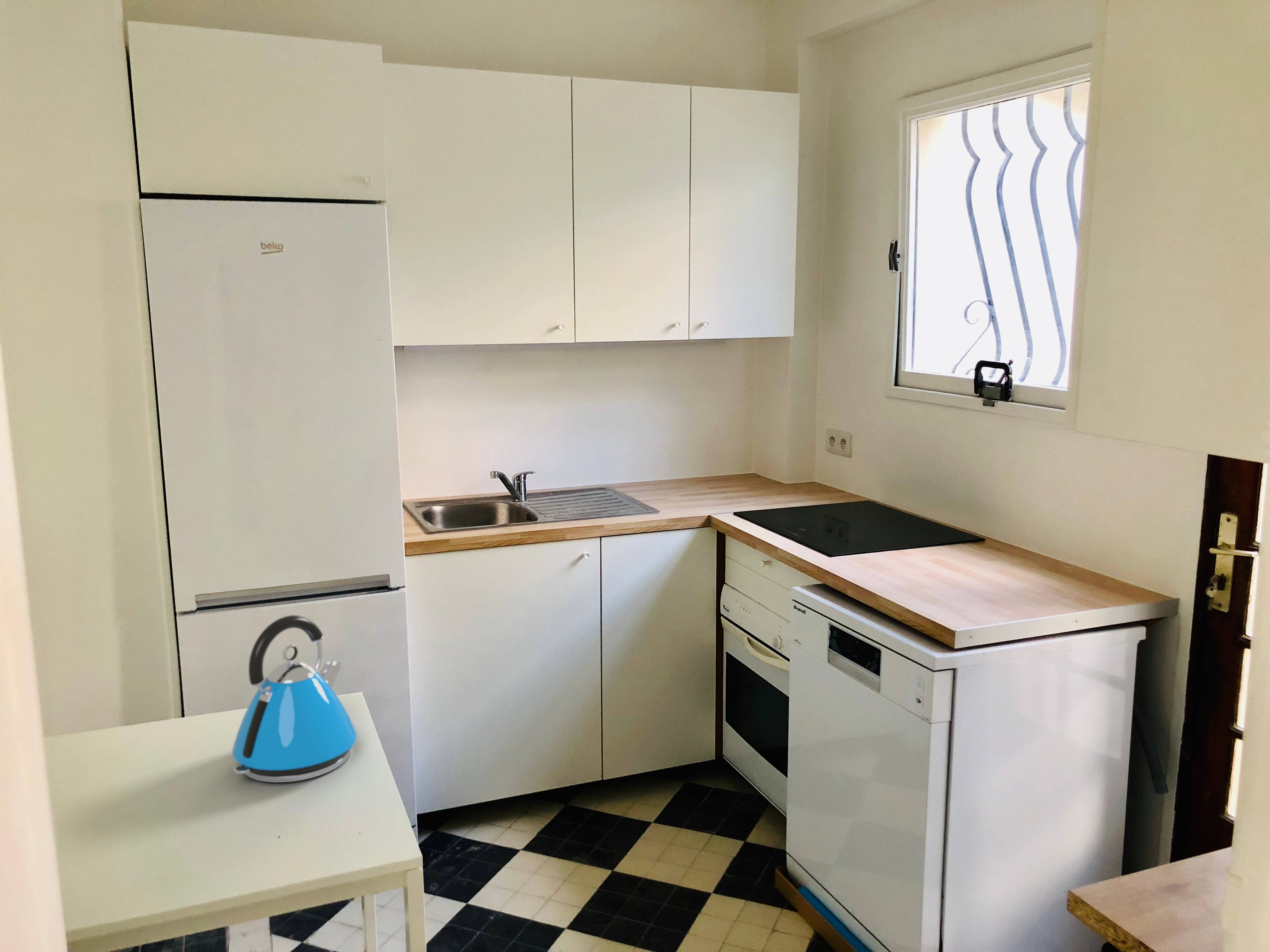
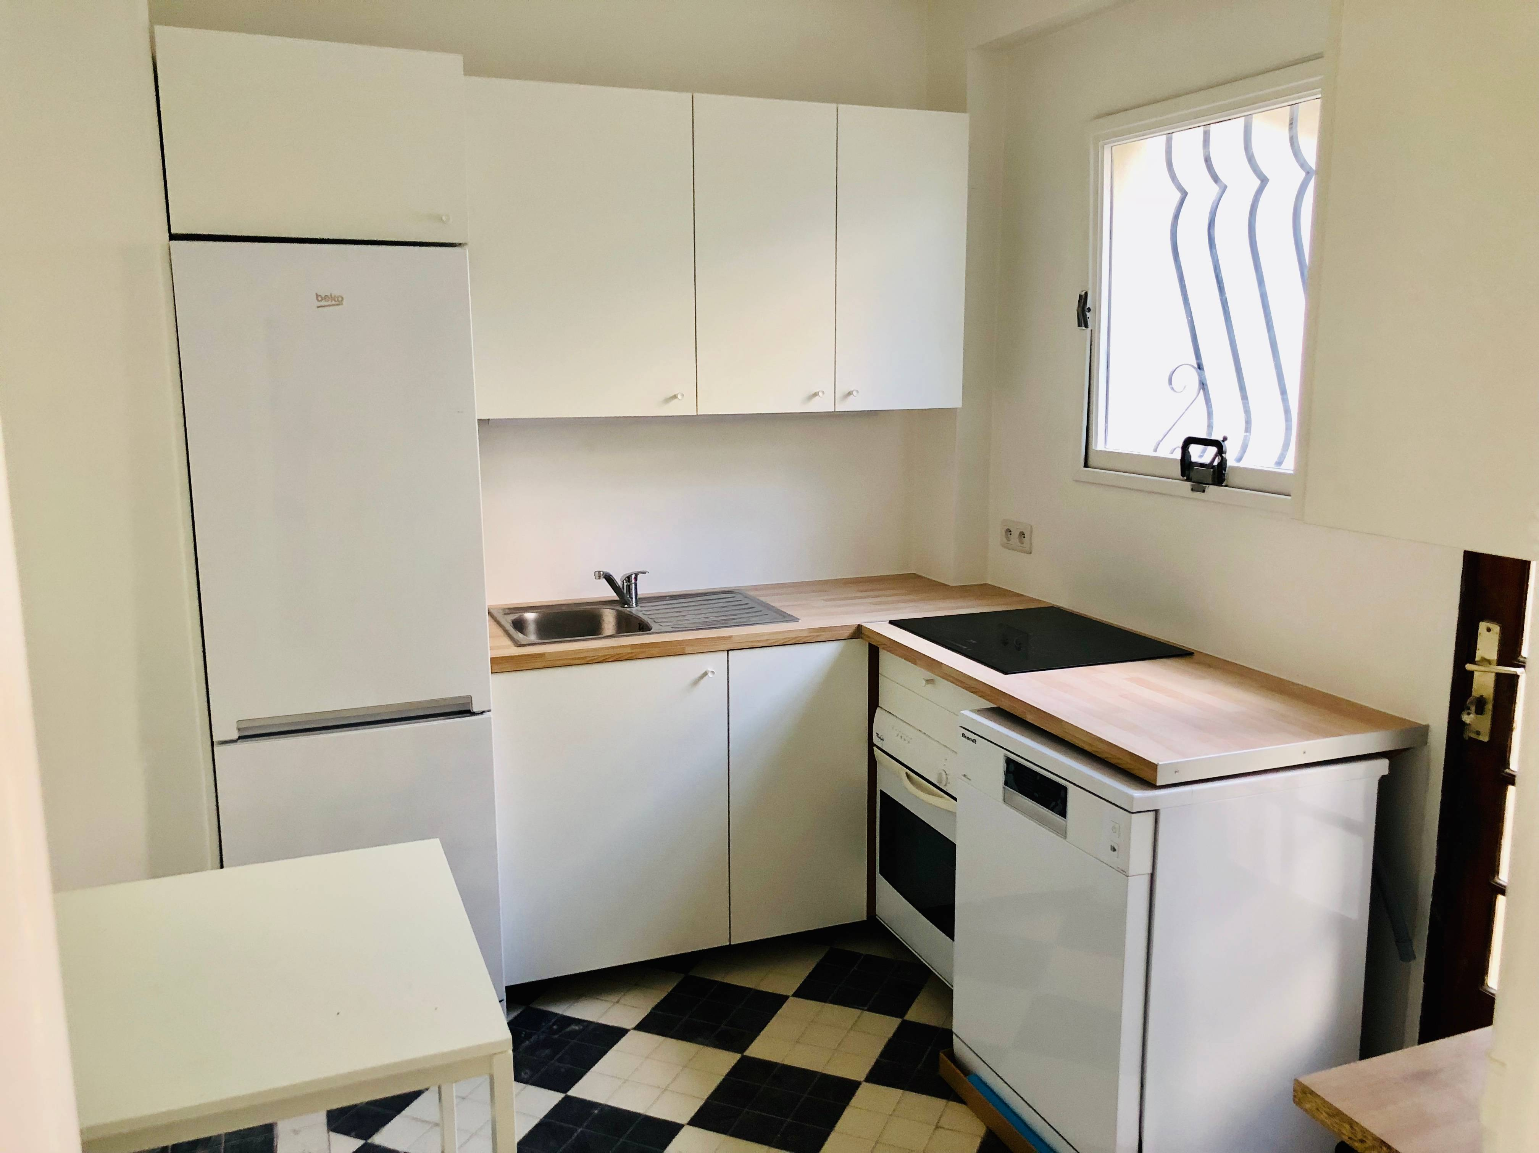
- kettle [232,615,358,783]
